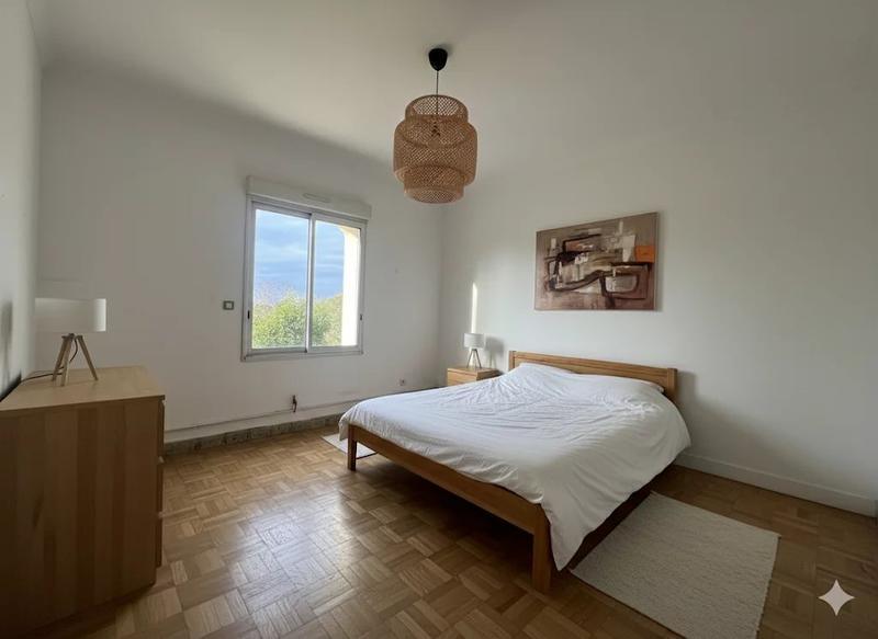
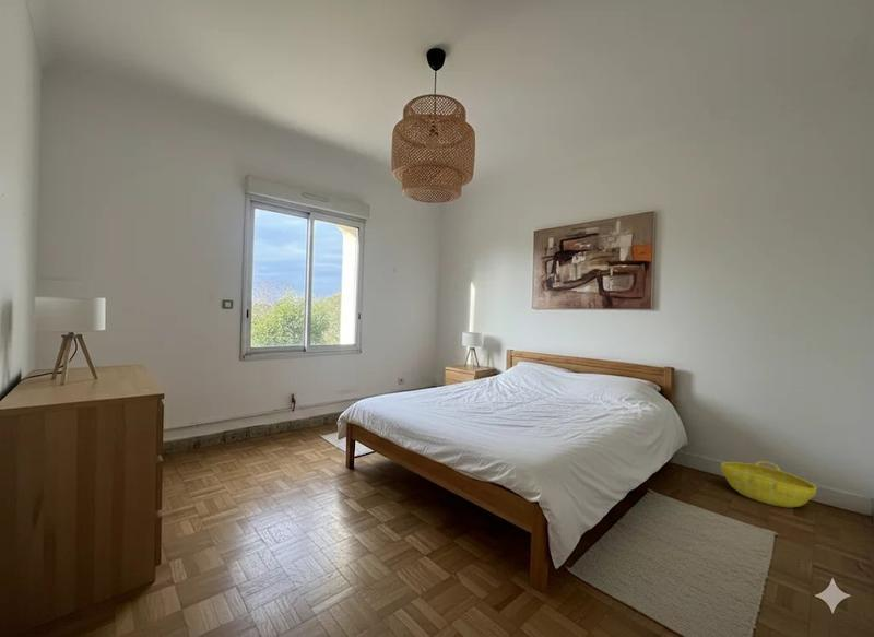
+ basket [720,460,818,509]
